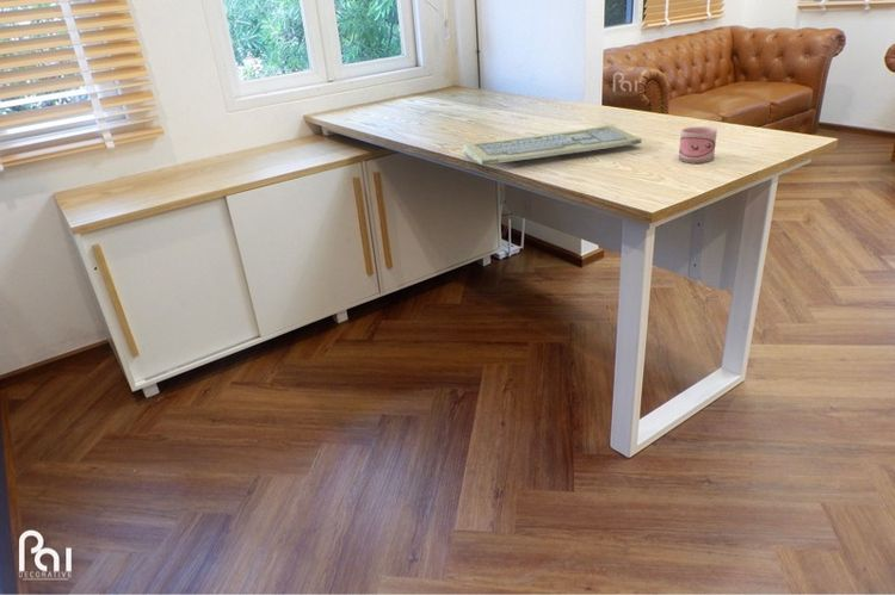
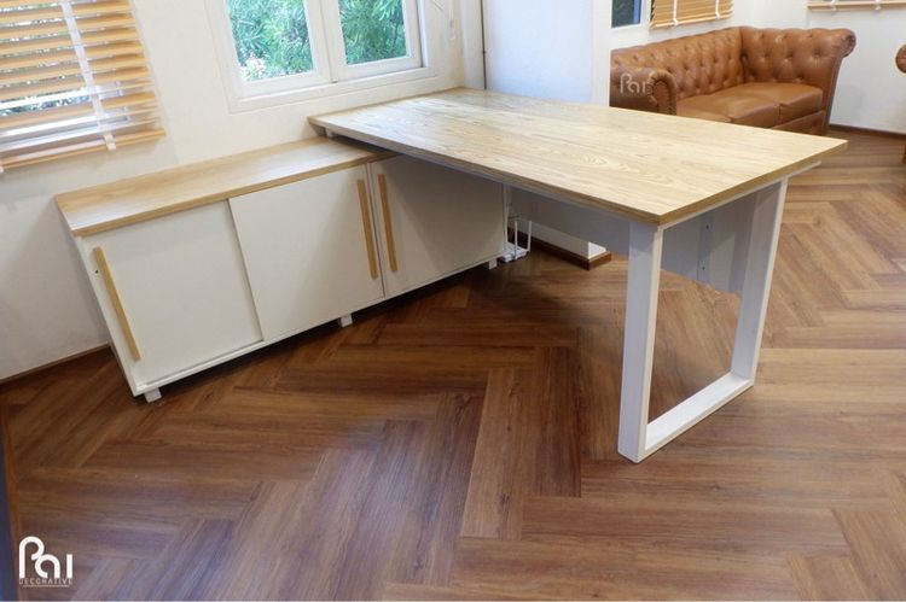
- mug [678,126,718,165]
- keyboard [462,124,643,166]
